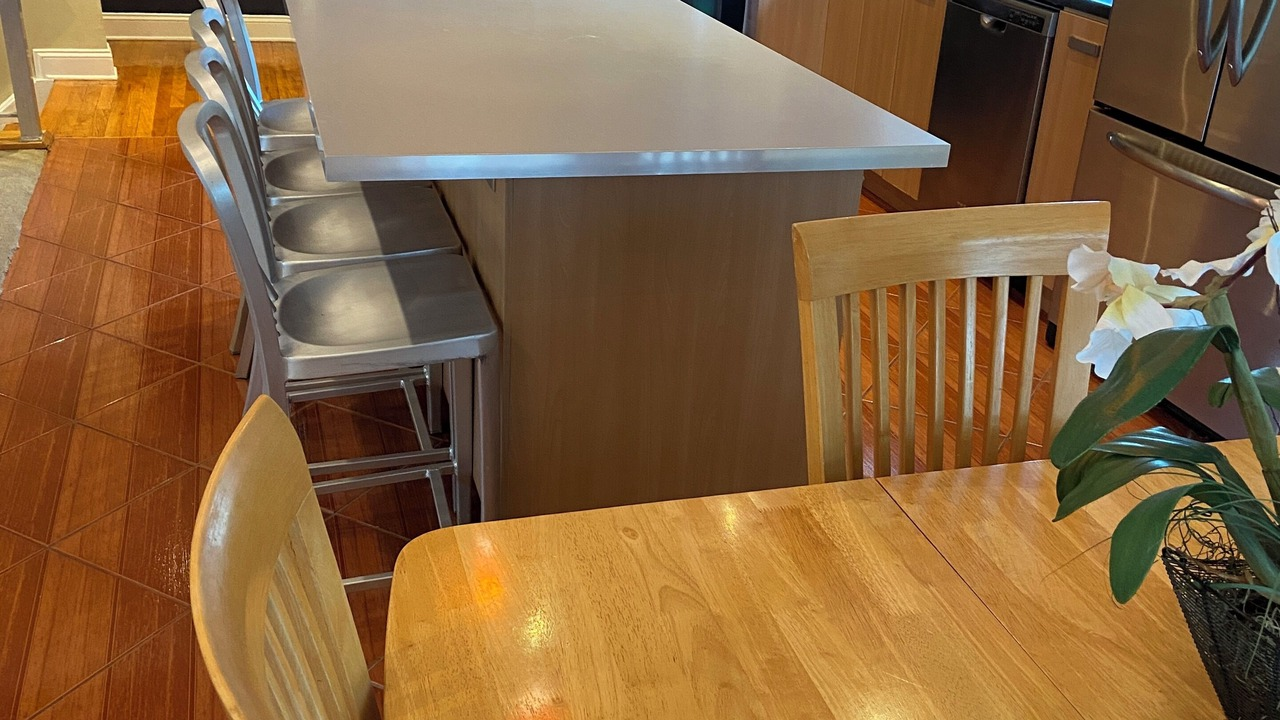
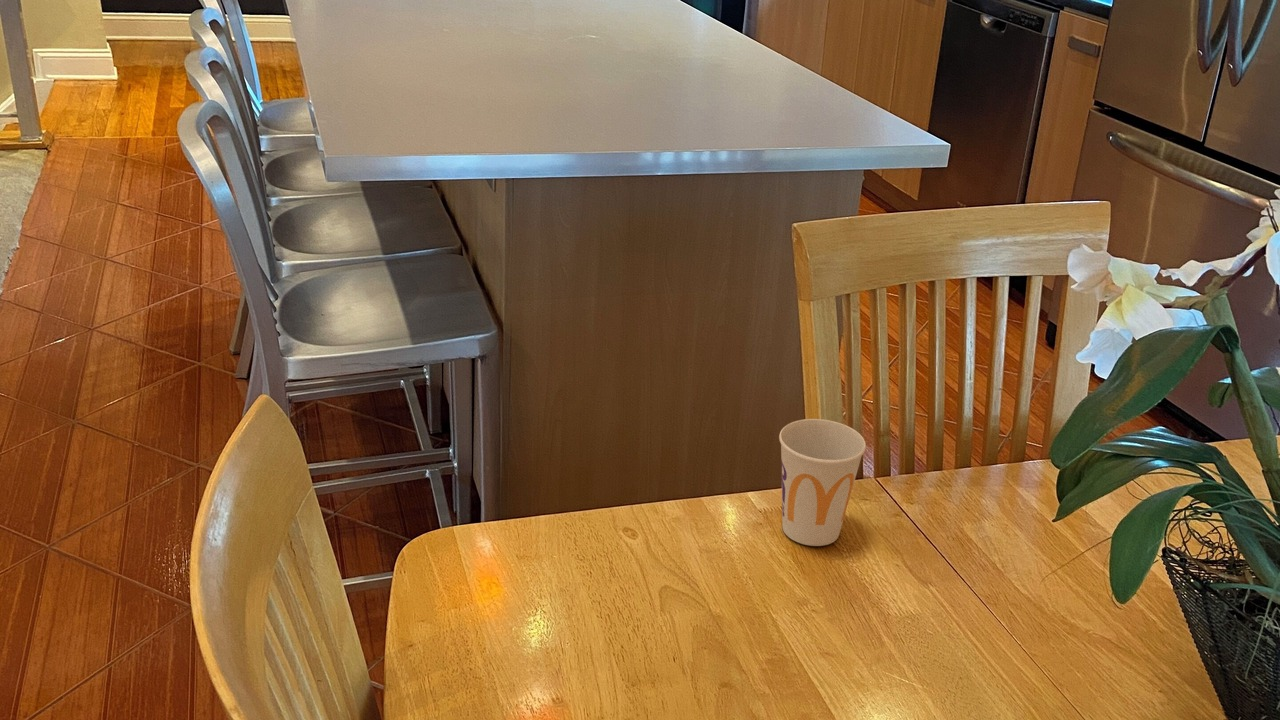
+ cup [778,418,867,547]
